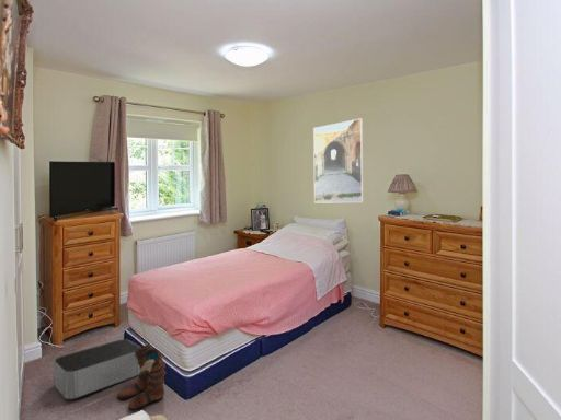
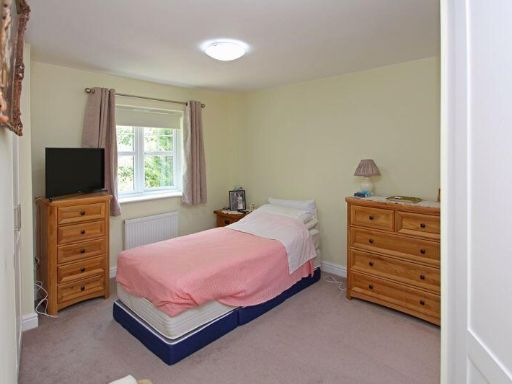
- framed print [312,117,365,205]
- storage bin [53,338,142,400]
- boots [116,343,167,411]
